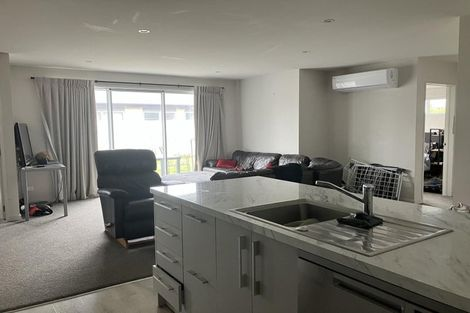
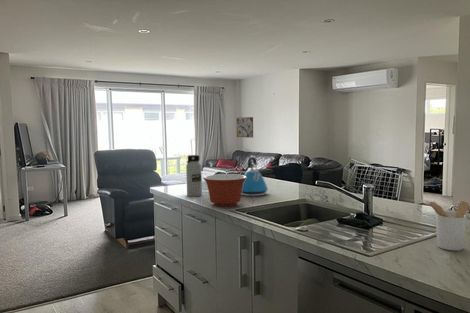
+ kettle [241,155,269,197]
+ water bottle [185,154,203,197]
+ utensil holder [426,200,470,252]
+ mixing bowl [202,173,247,208]
+ wall art [236,116,254,139]
